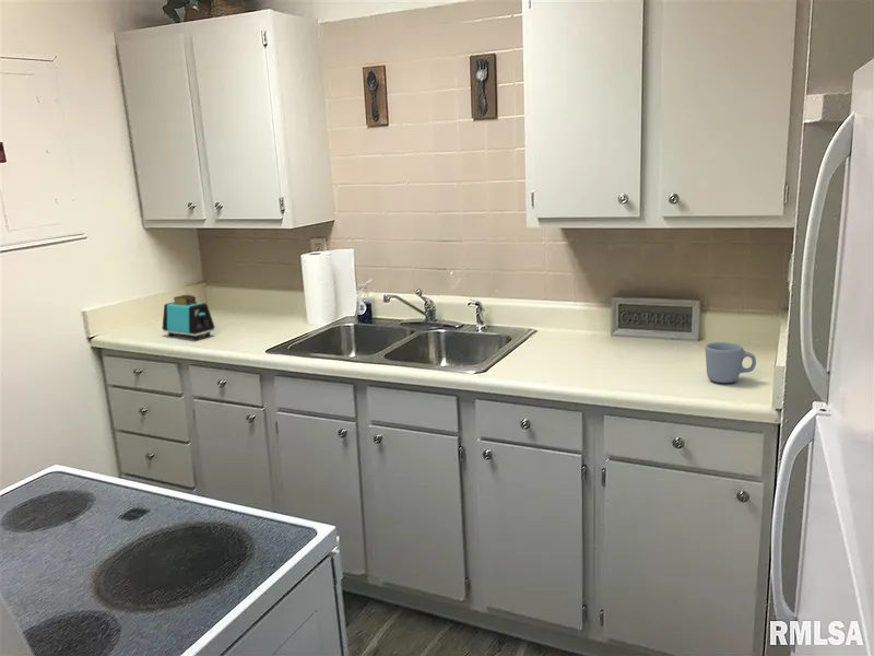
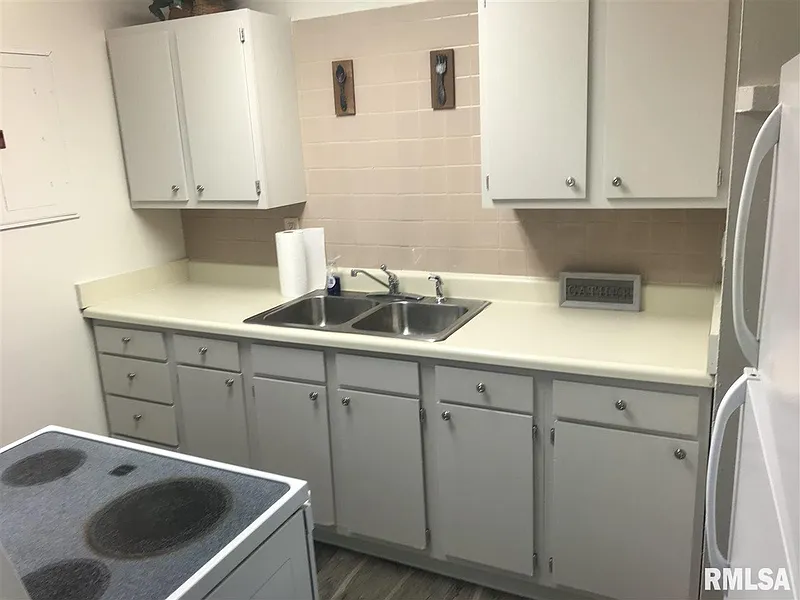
- toaster [162,294,216,340]
- mug [704,341,757,384]
